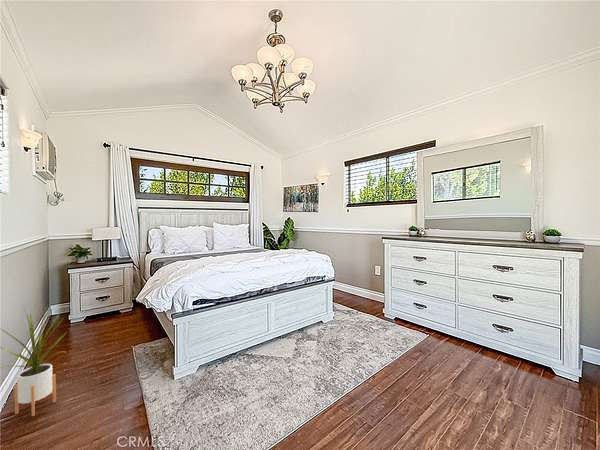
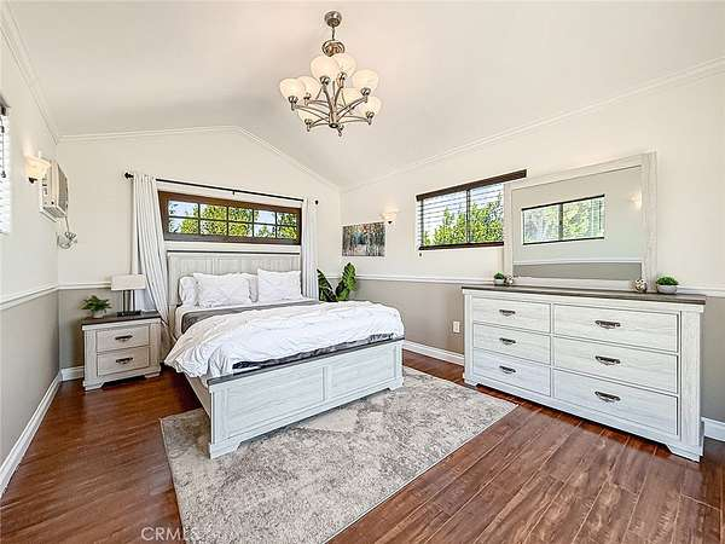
- house plant [0,305,68,417]
